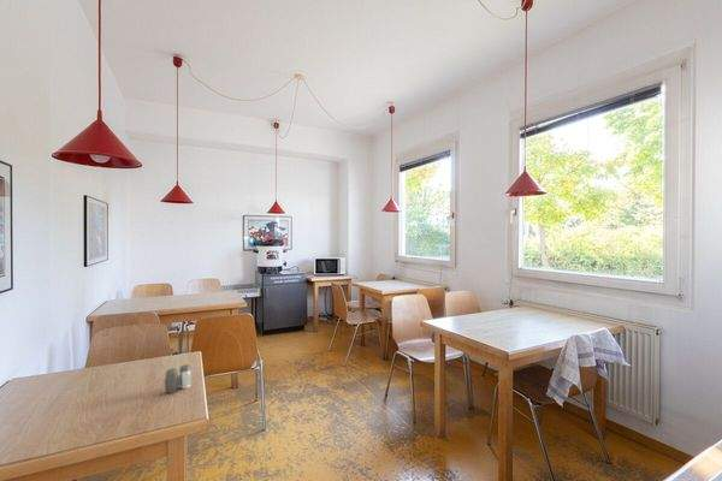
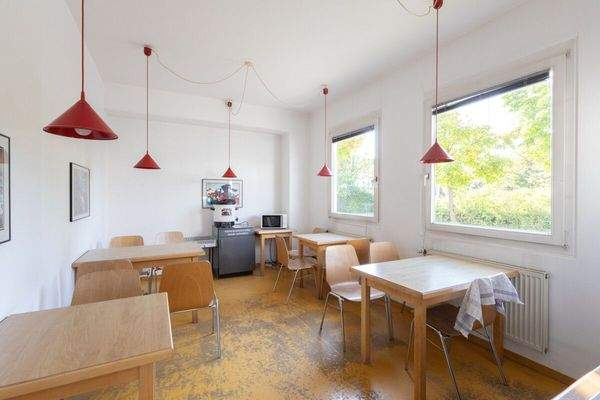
- salt and pepper shaker [164,363,194,394]
